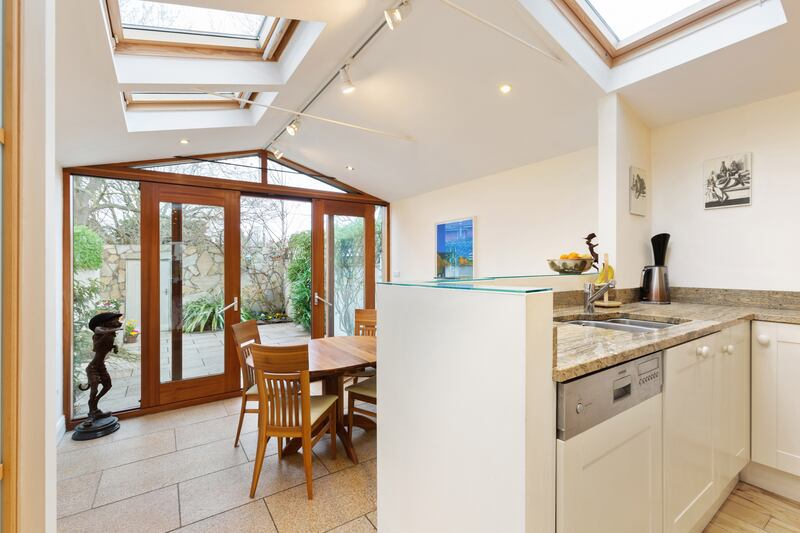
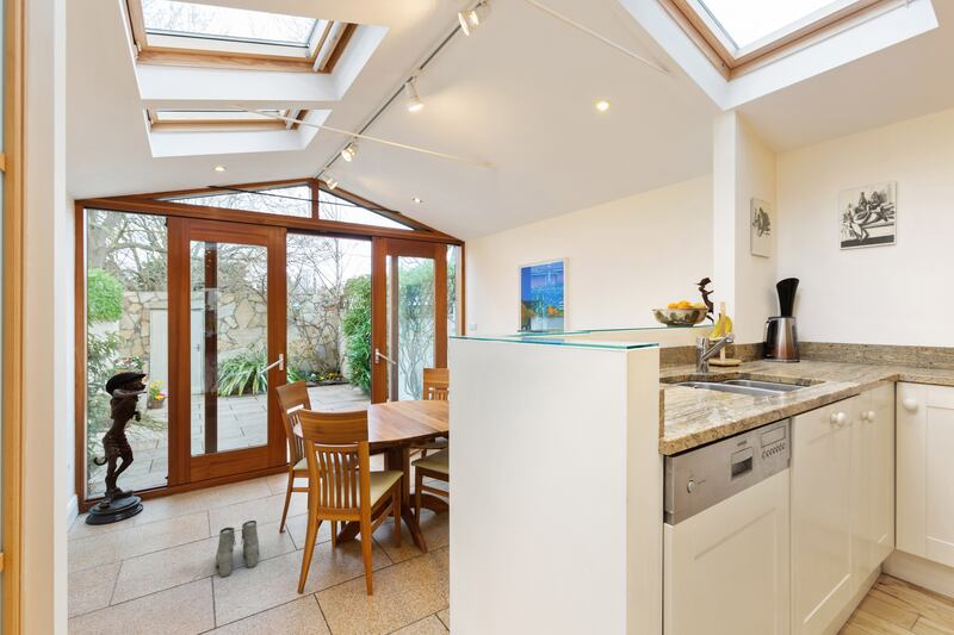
+ boots [215,519,260,578]
